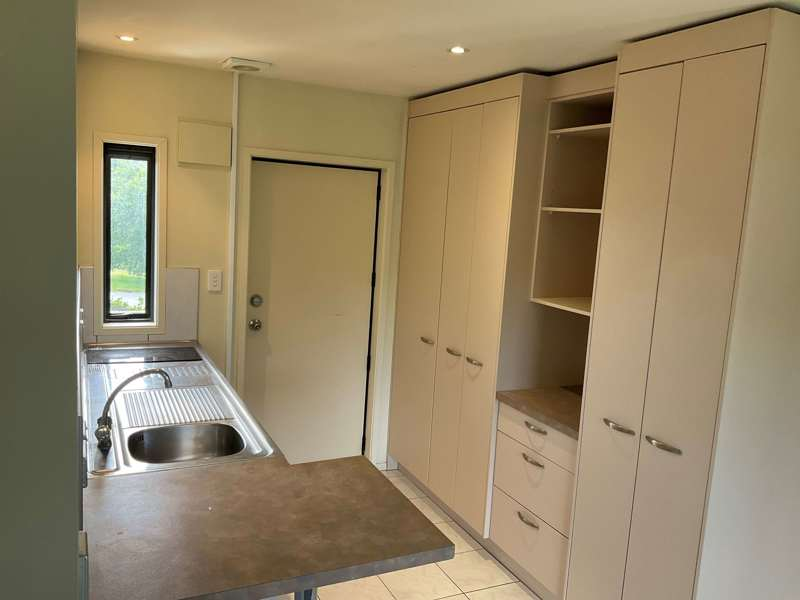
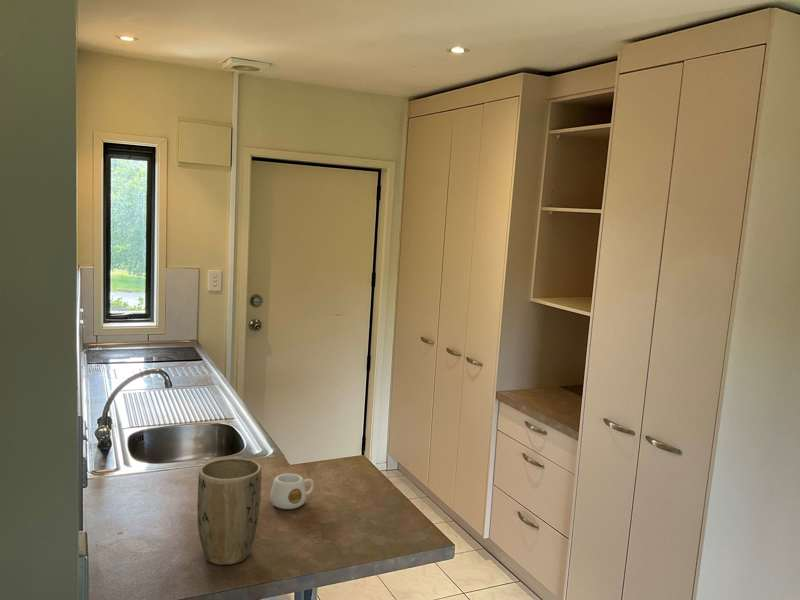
+ plant pot [196,457,263,566]
+ mug [269,472,315,510]
